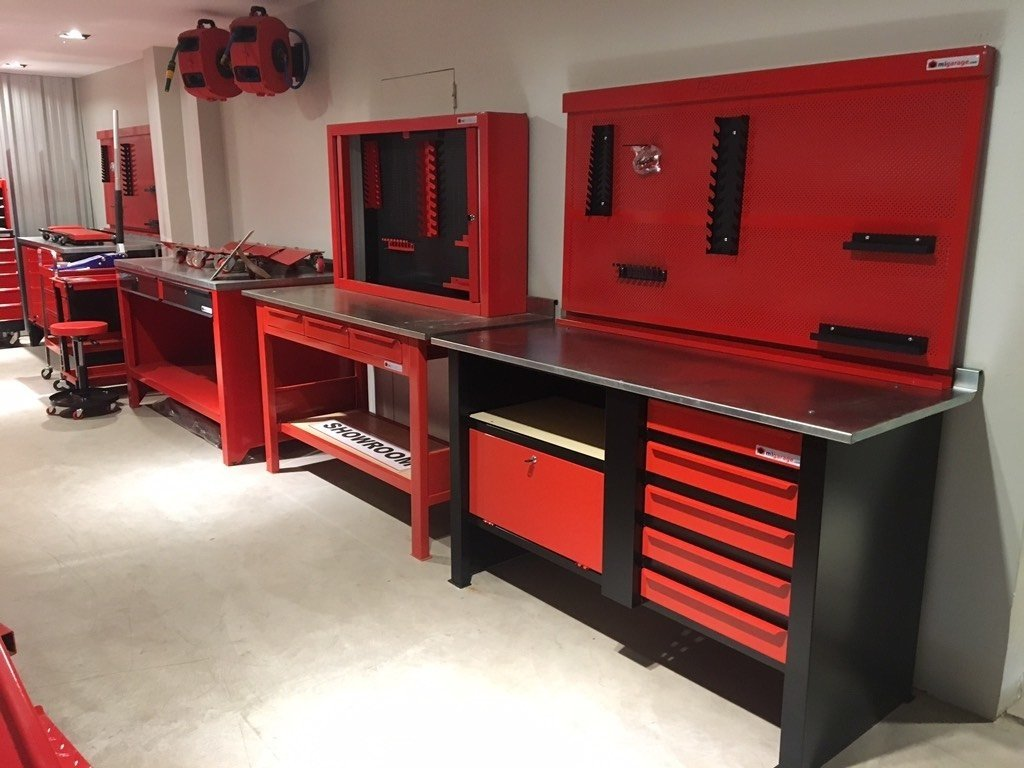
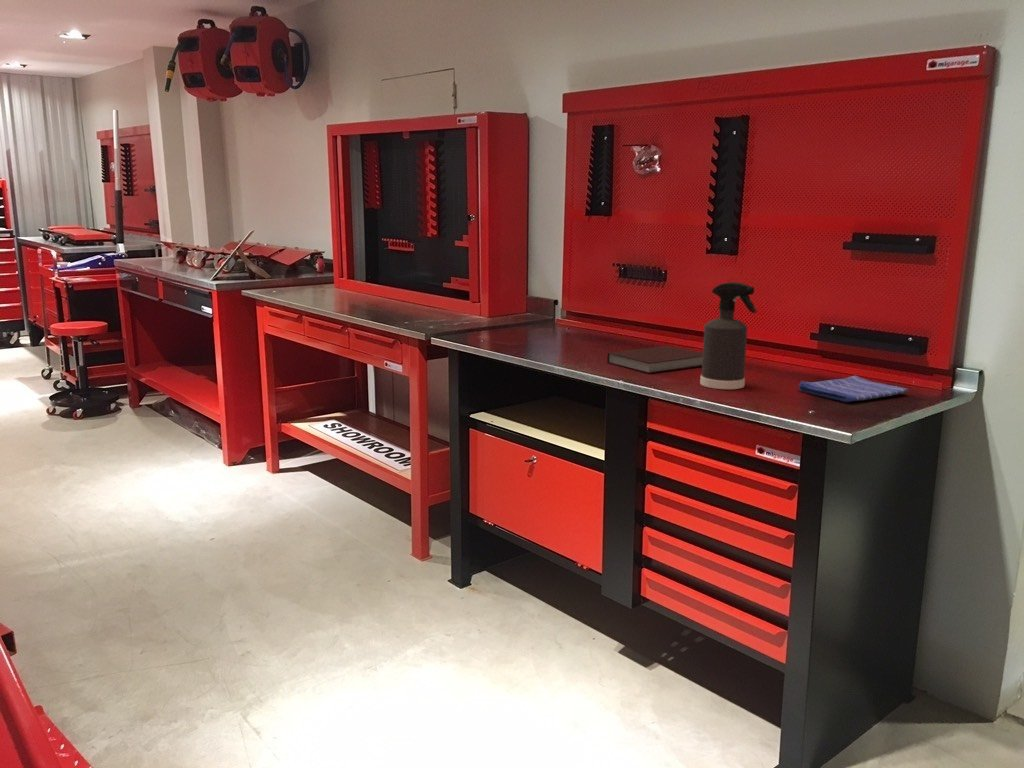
+ dish towel [797,375,909,403]
+ spray bottle [699,281,758,390]
+ notebook [606,345,703,374]
